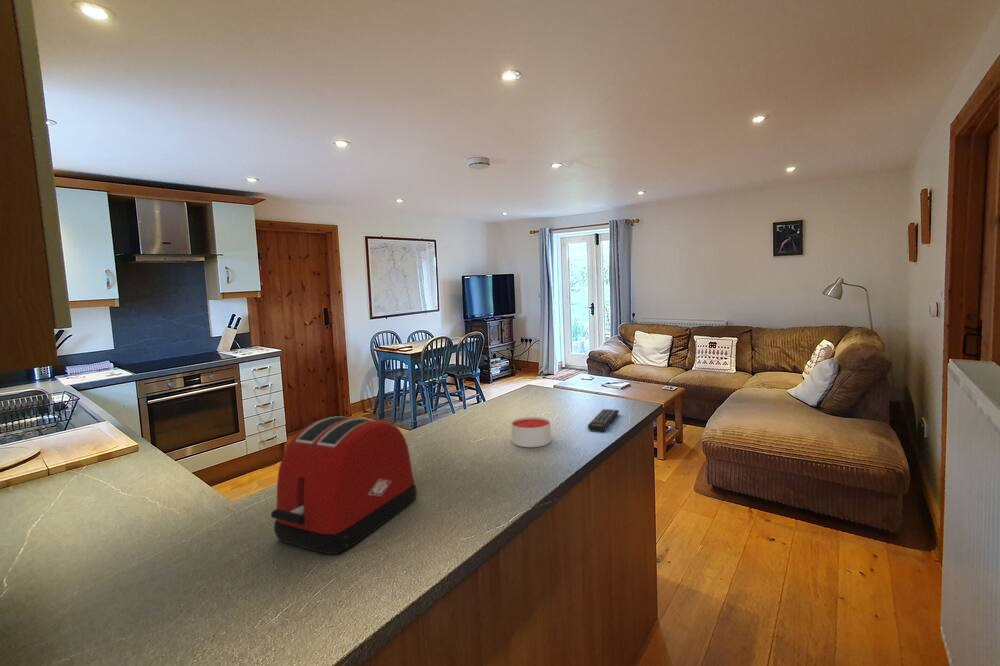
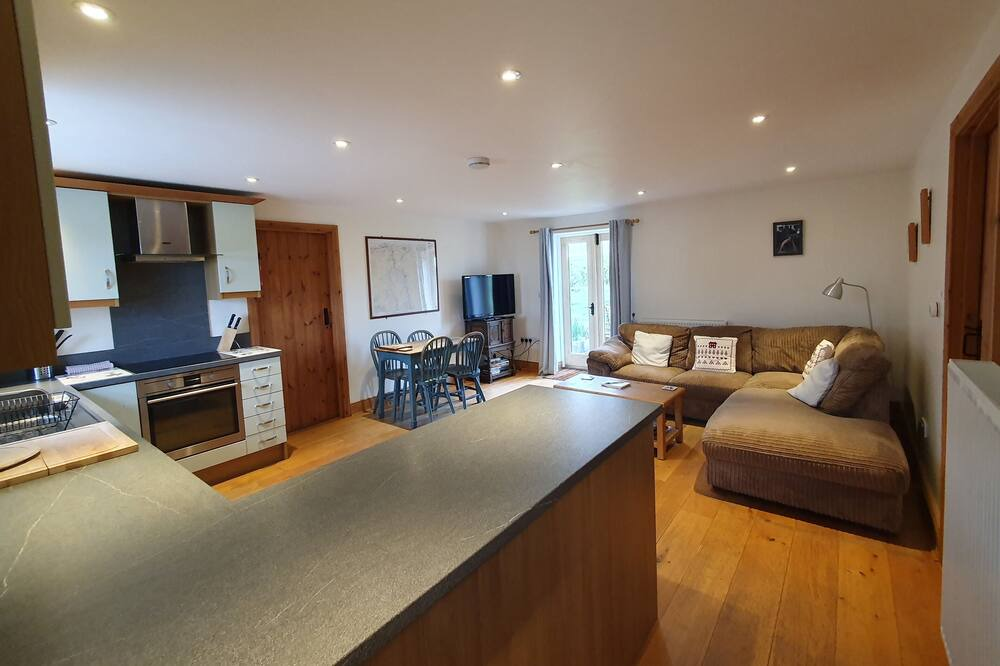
- candle [511,416,552,448]
- toaster [270,415,418,555]
- remote control [587,408,620,433]
